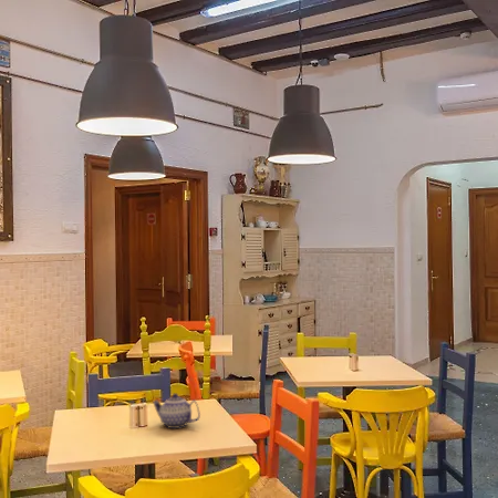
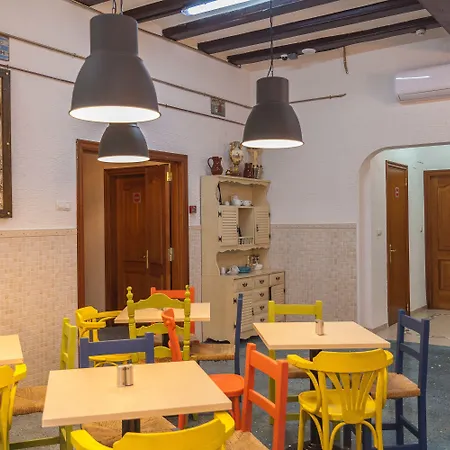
- teapot [152,392,201,429]
